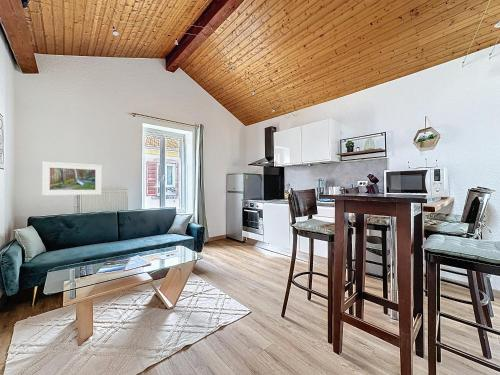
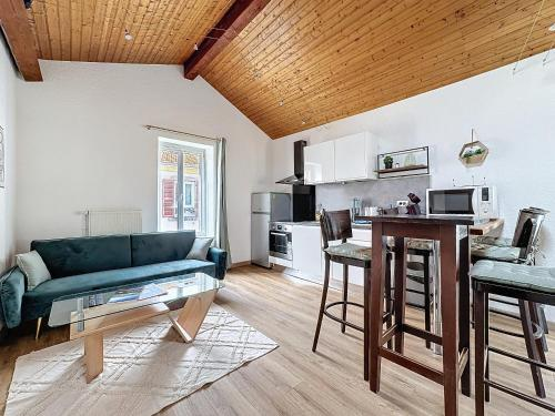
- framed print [41,161,102,196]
